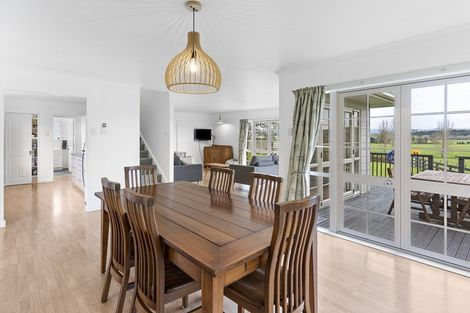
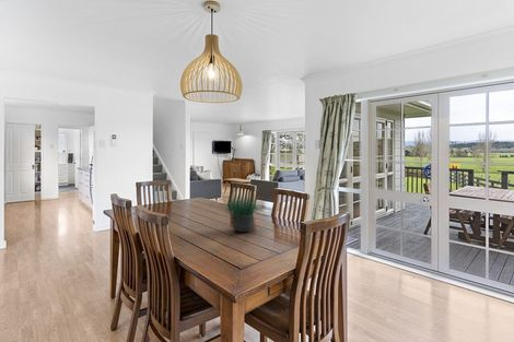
+ potted plant [222,187,264,233]
